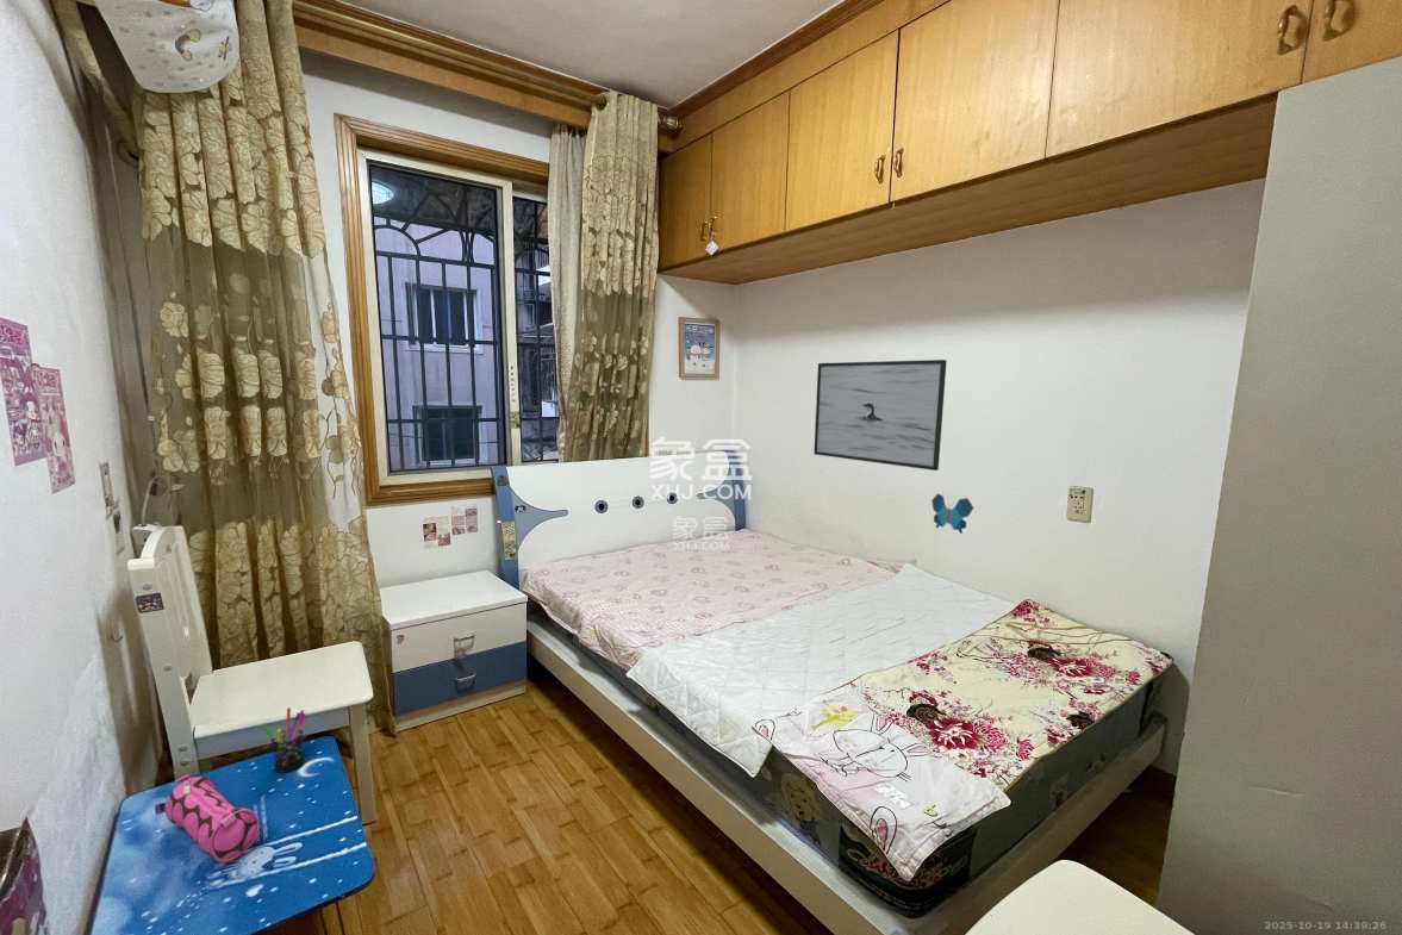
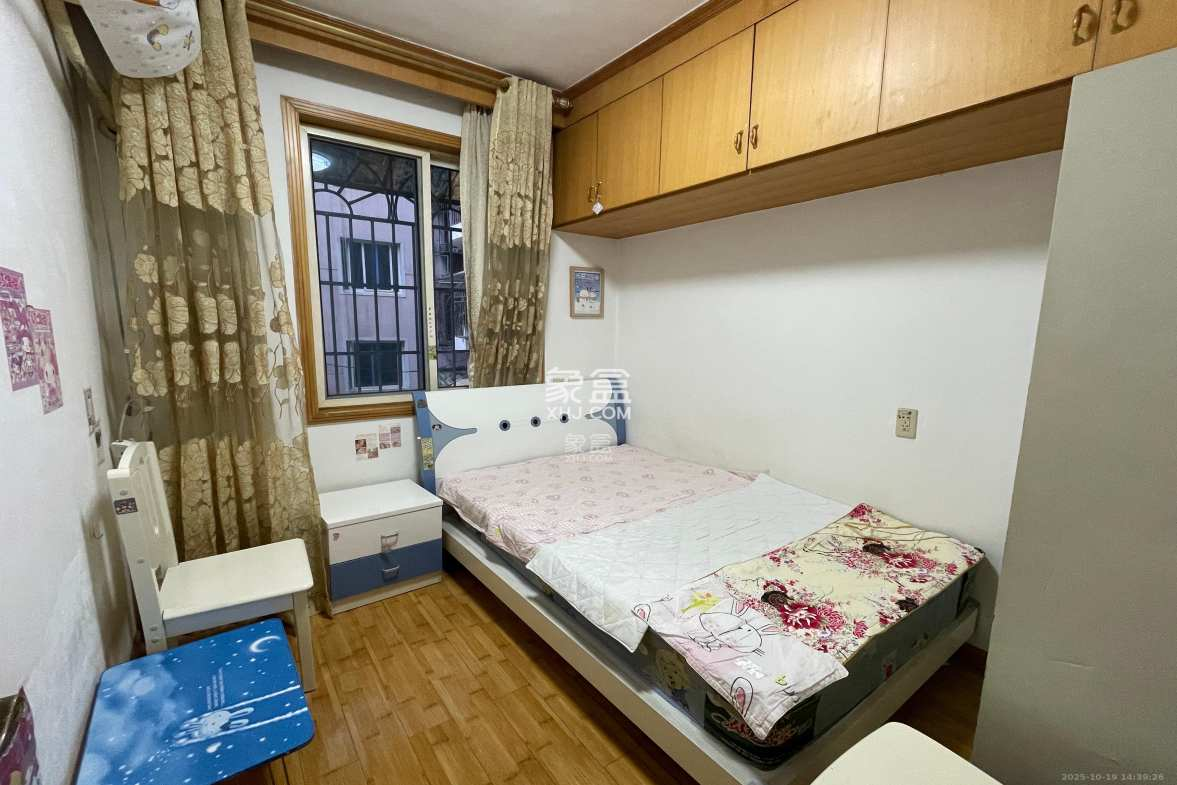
- pen holder [261,706,307,773]
- pencil case [154,774,261,864]
- decorative butterfly [930,492,976,535]
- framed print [812,359,948,472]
